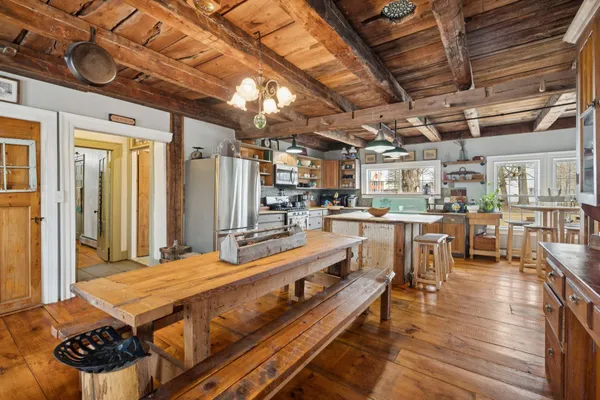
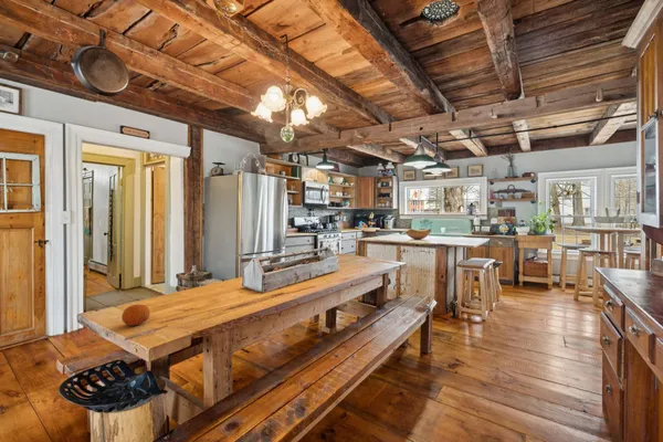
+ fruit [120,303,151,327]
